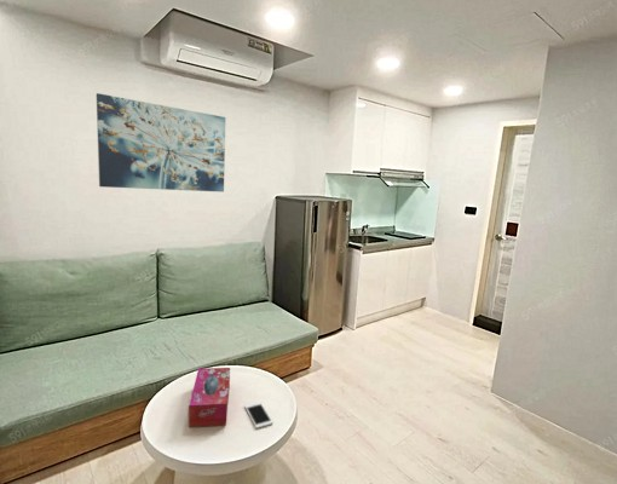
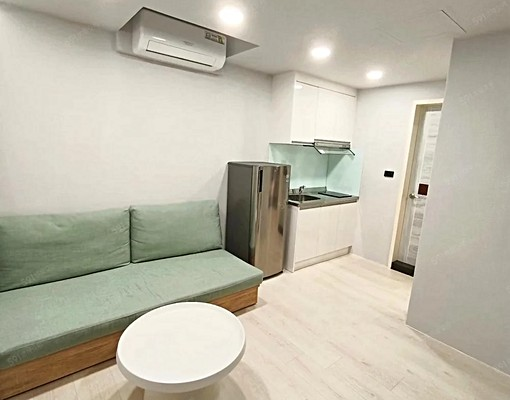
- wall art [96,92,226,194]
- tissue box [188,367,231,428]
- cell phone [243,401,275,430]
